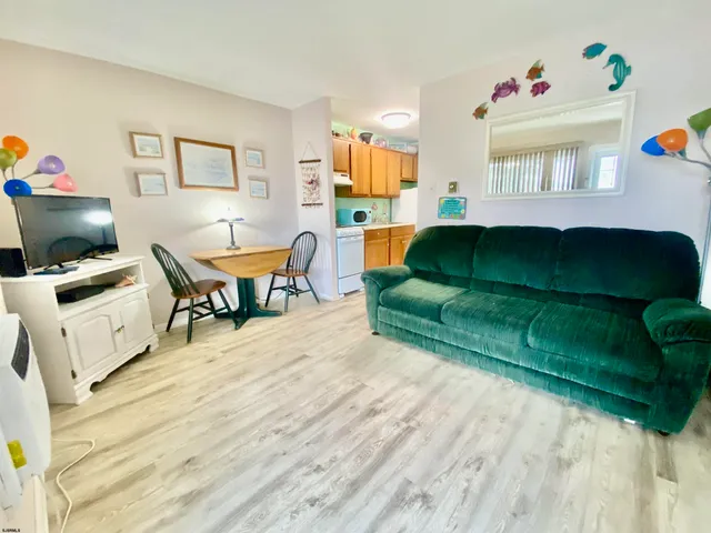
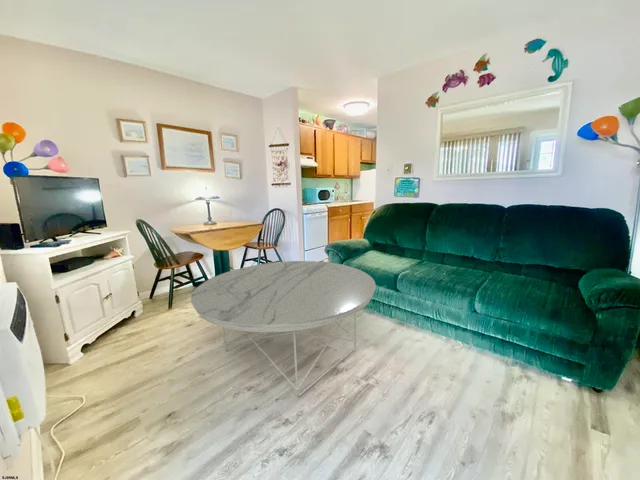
+ coffee table [190,260,377,397]
